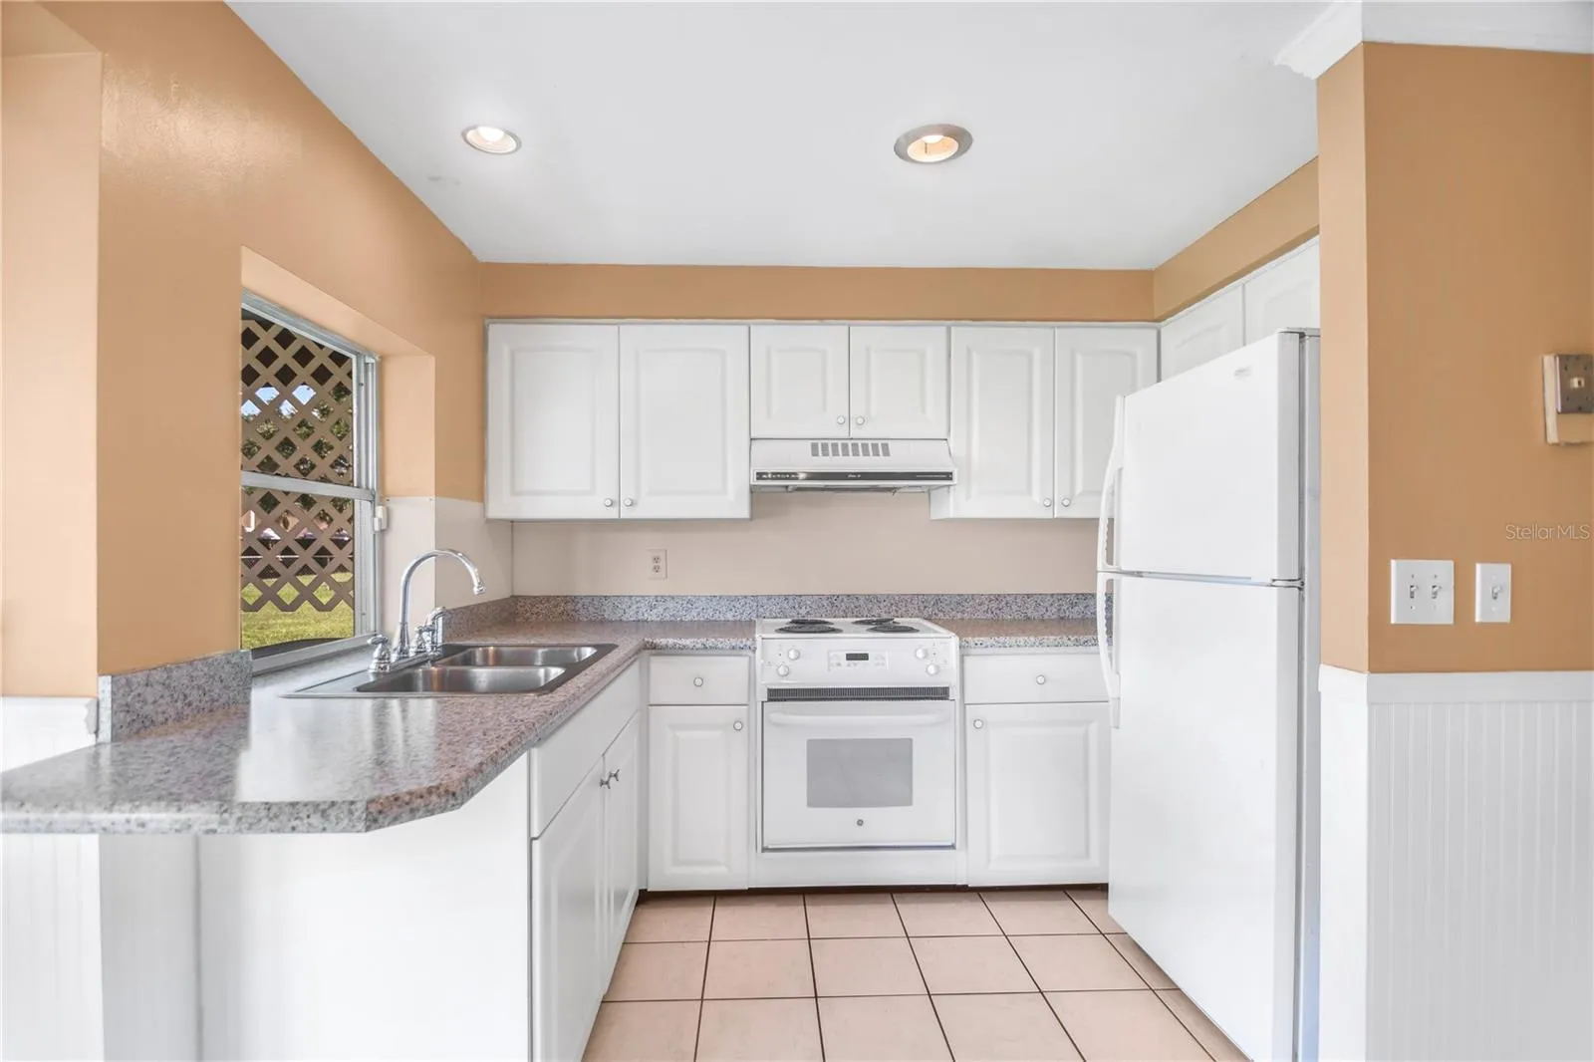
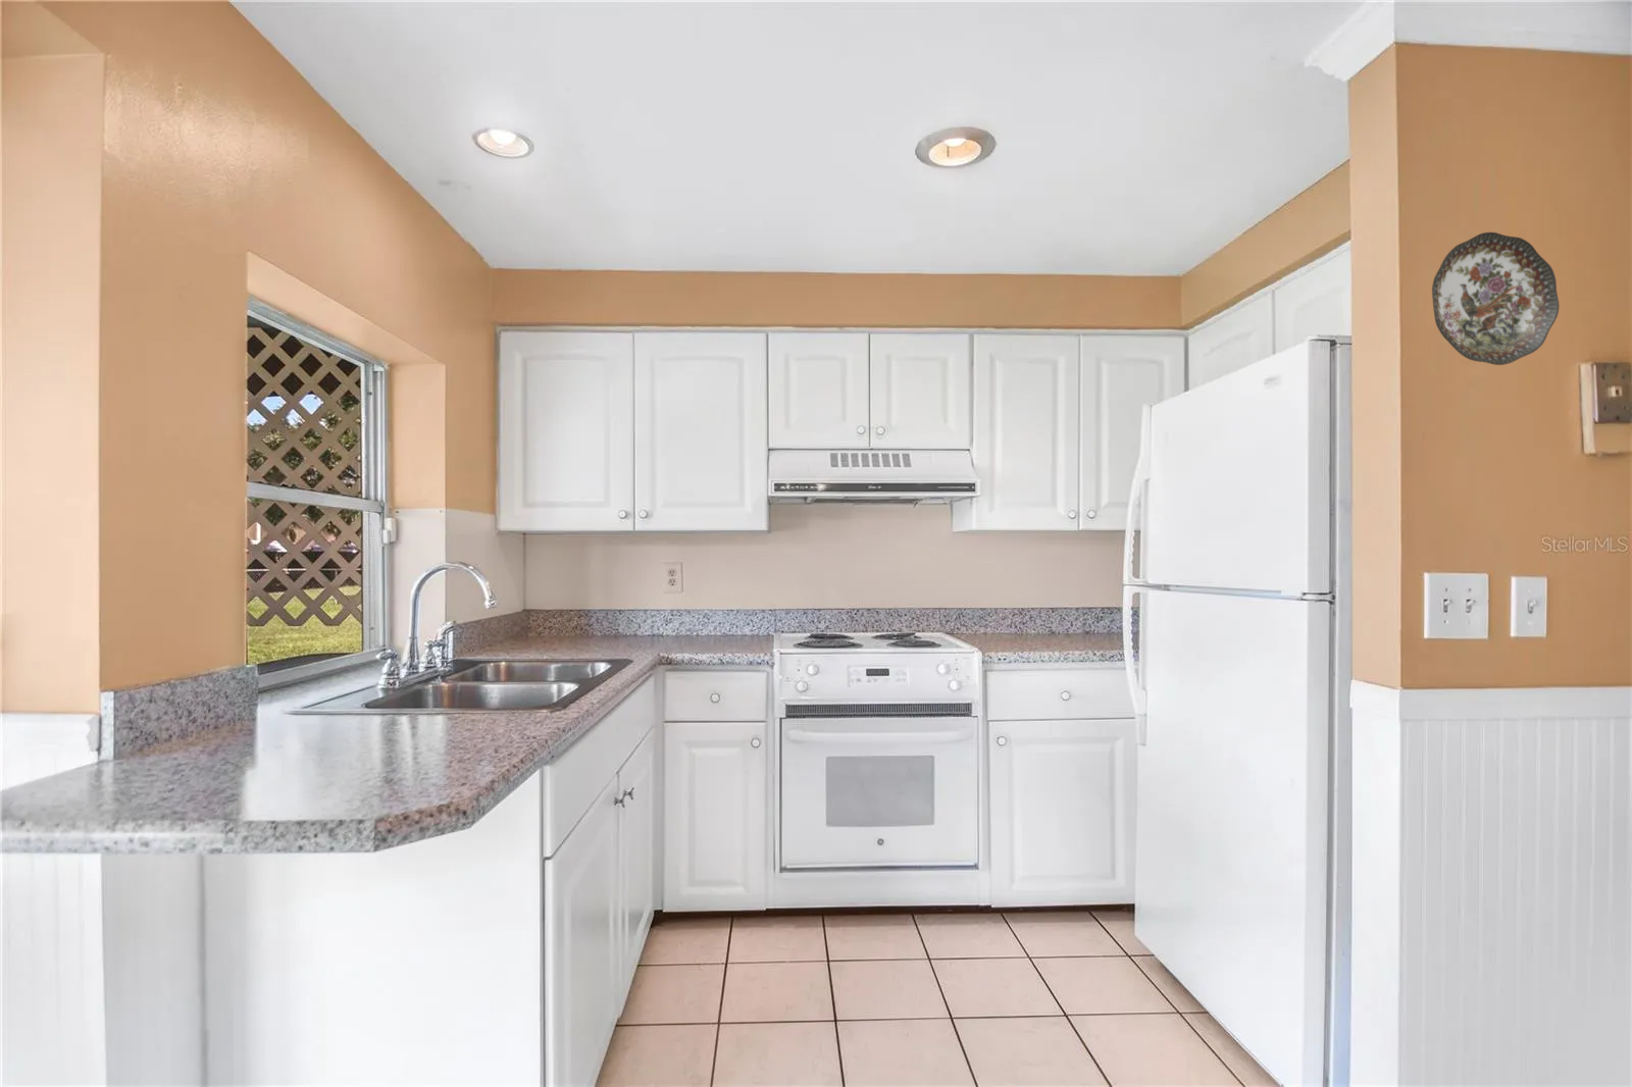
+ decorative plate [1431,232,1560,366]
